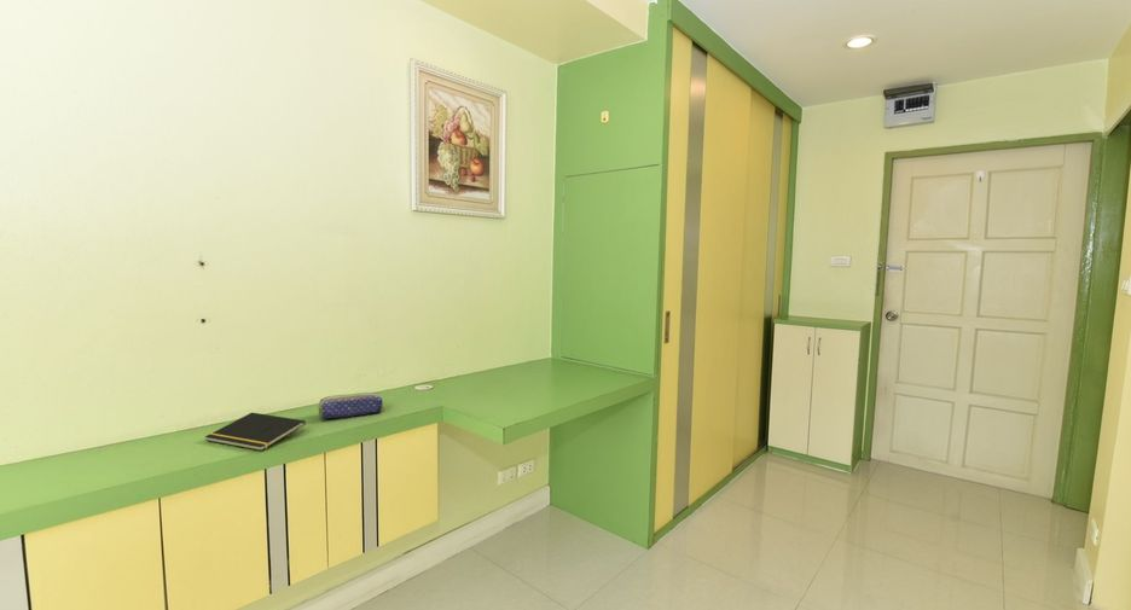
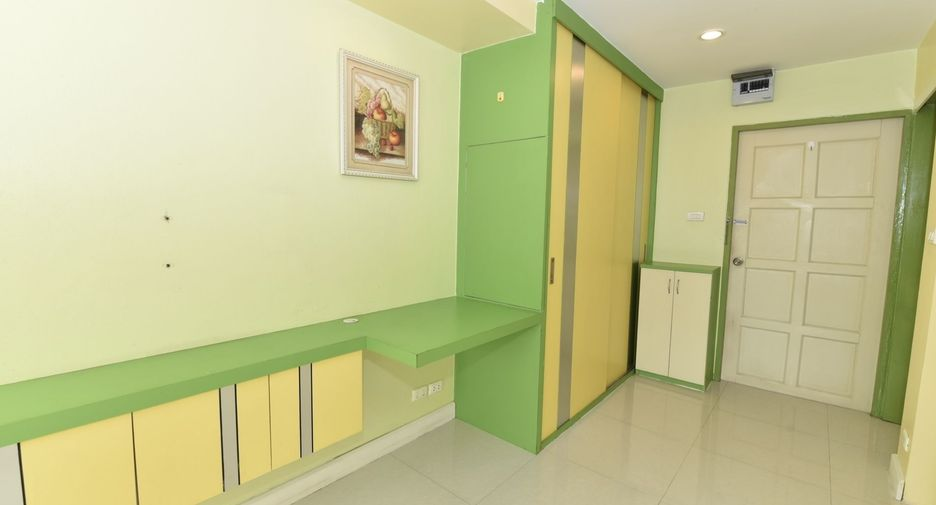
- notepad [204,412,307,452]
- pencil case [318,391,384,420]
